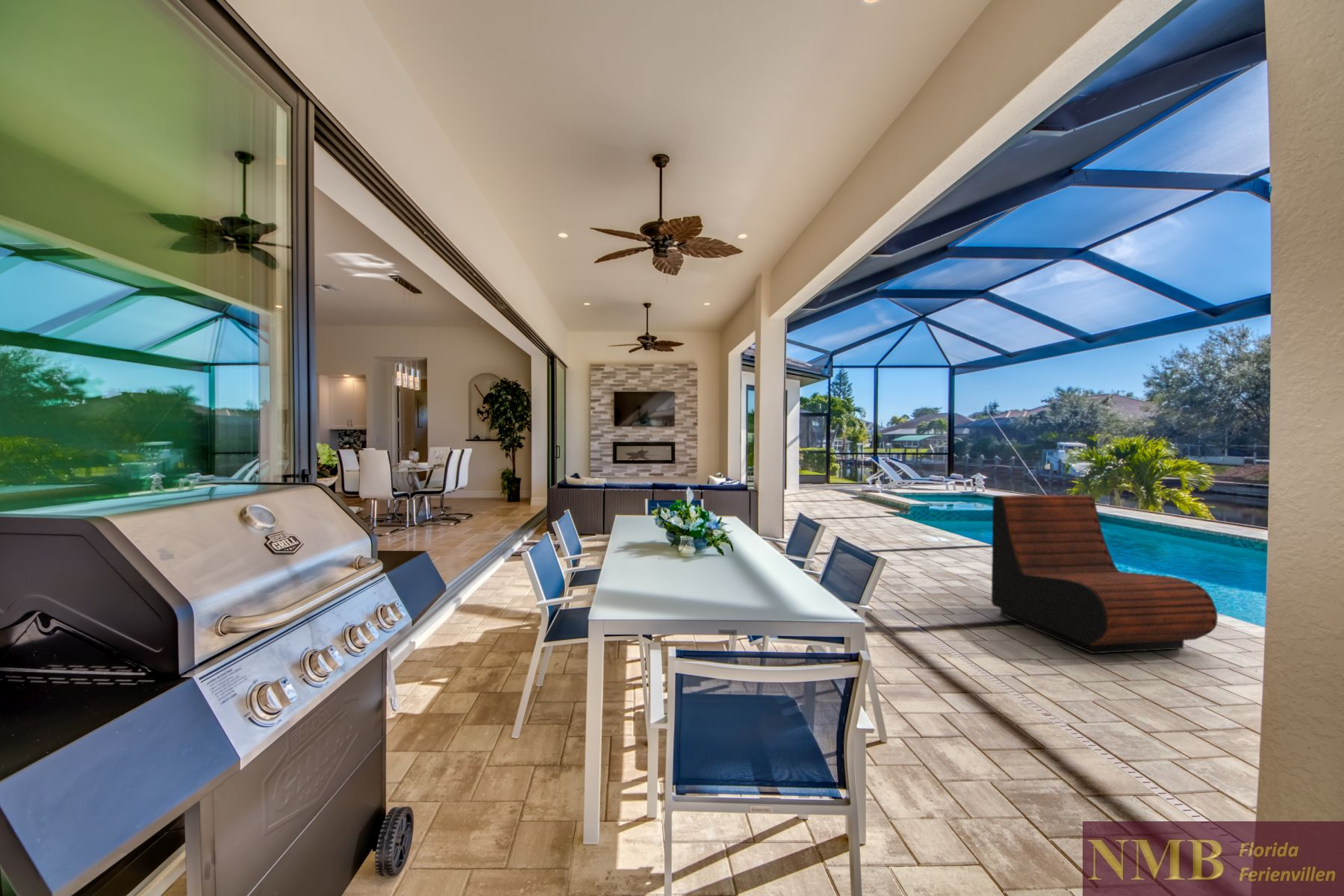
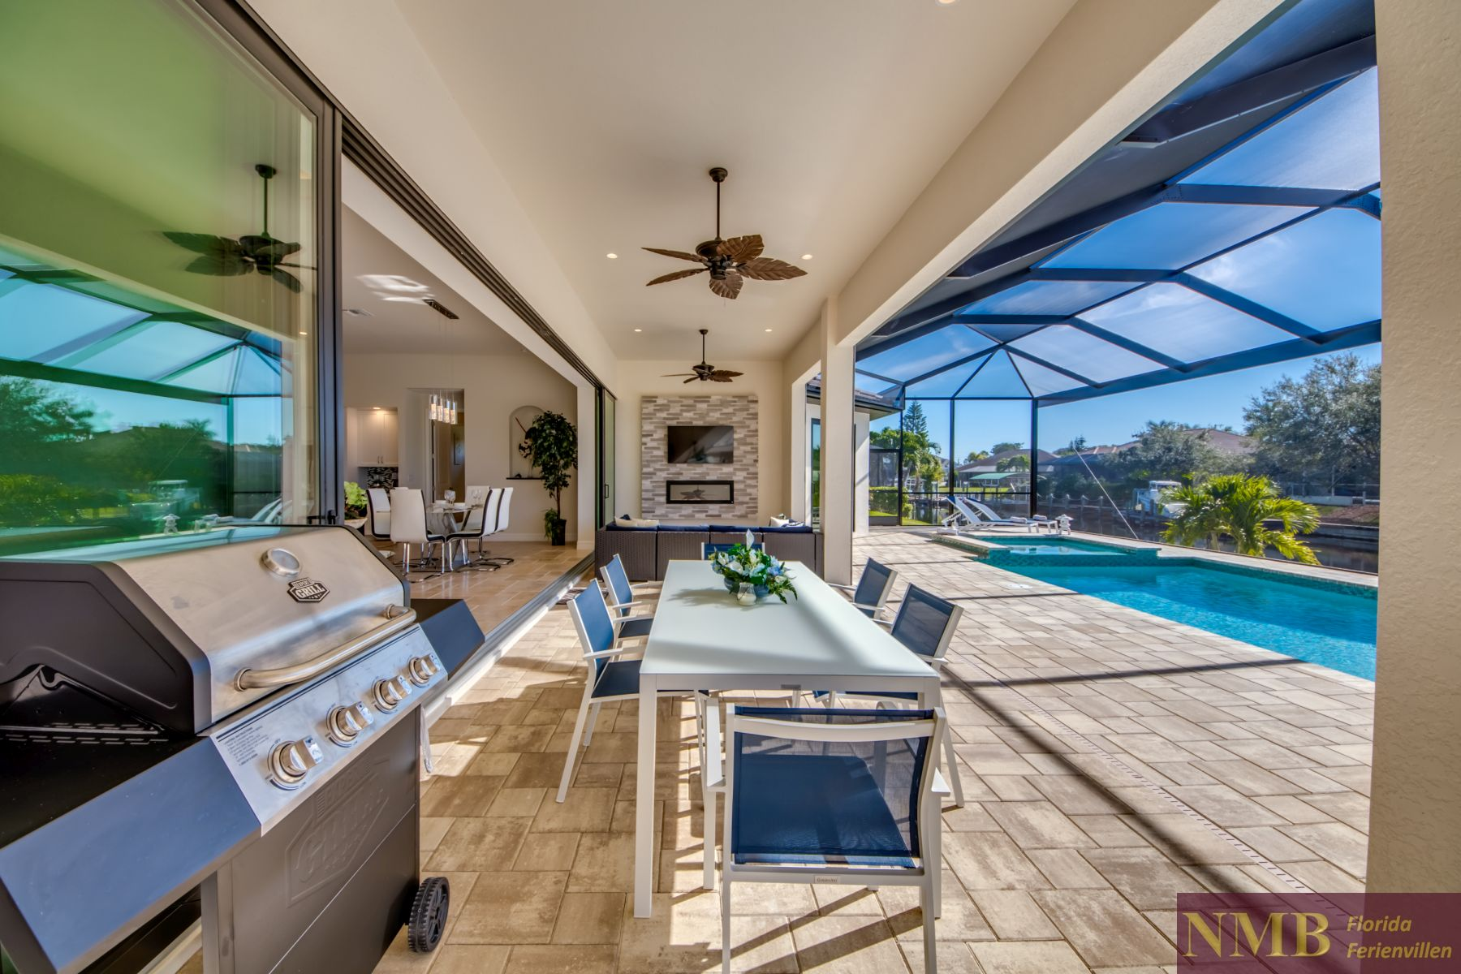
- lounge chair [991,494,1219,655]
